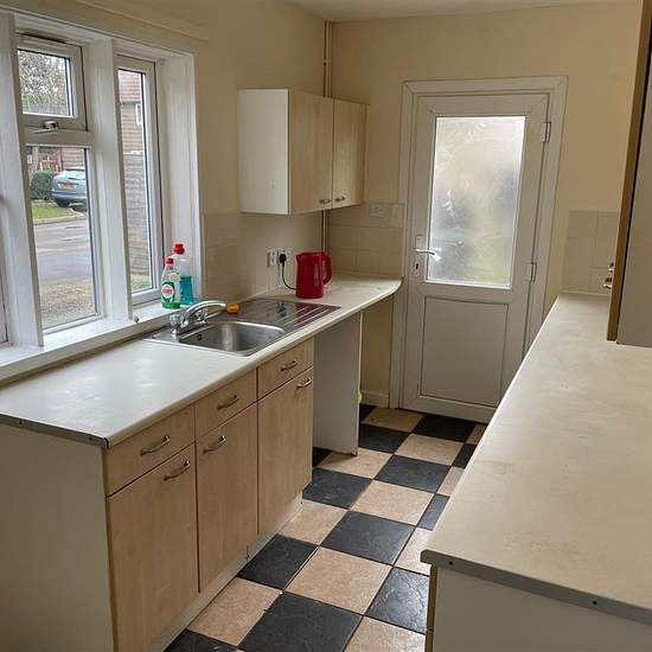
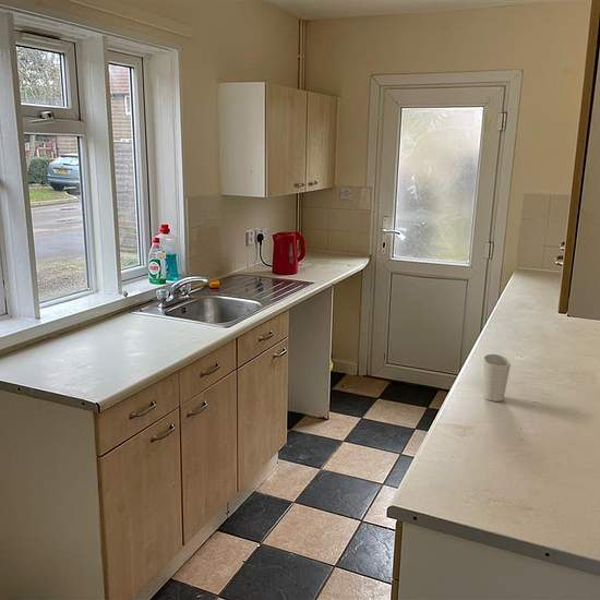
+ cup [482,353,512,403]
